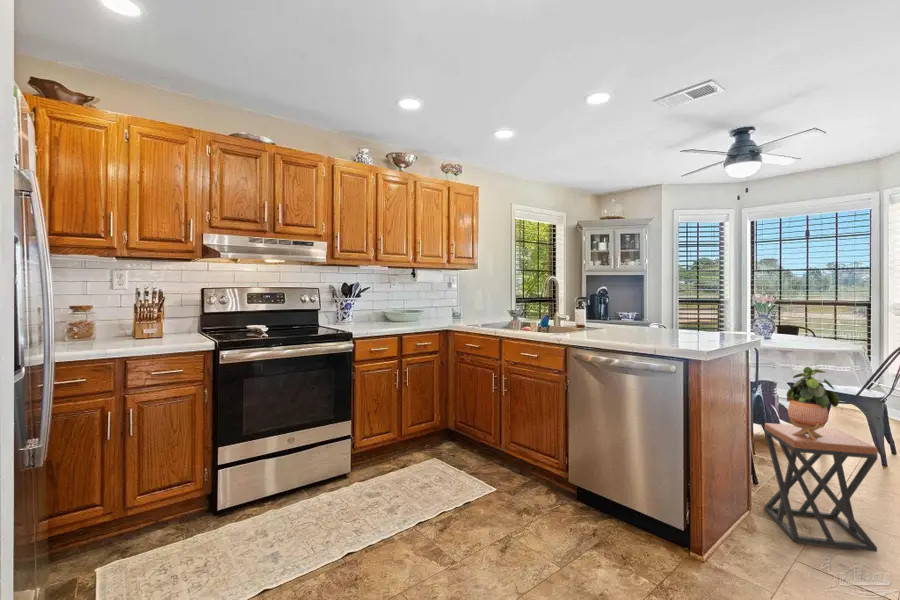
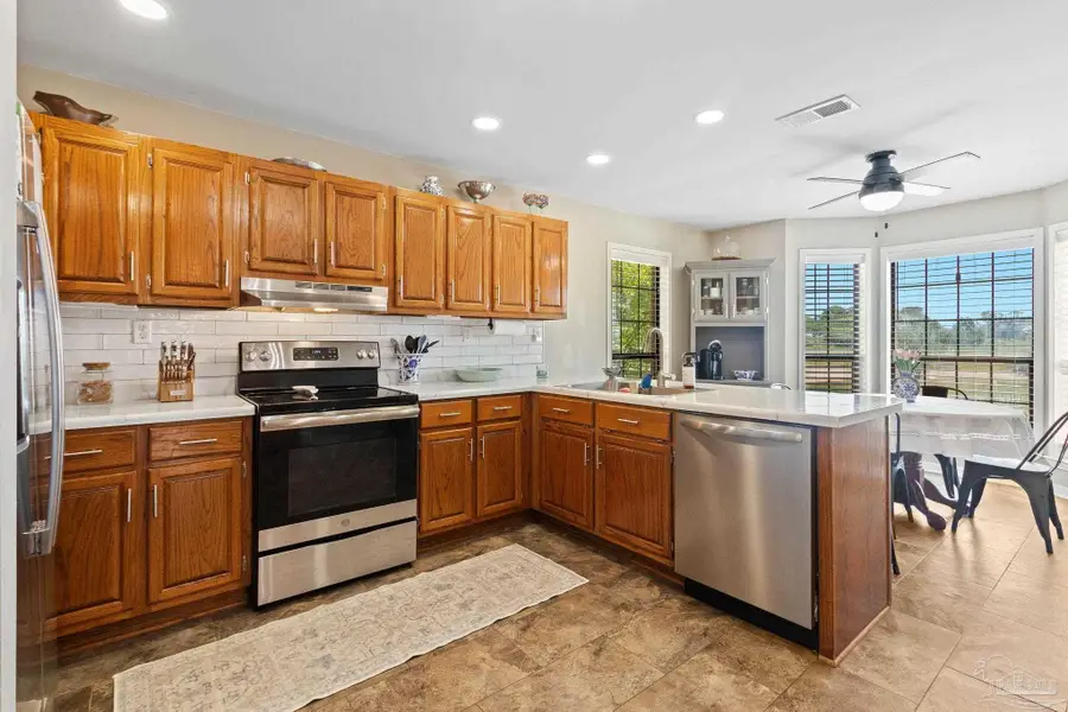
- stool [763,422,879,553]
- potted plant [786,366,840,440]
